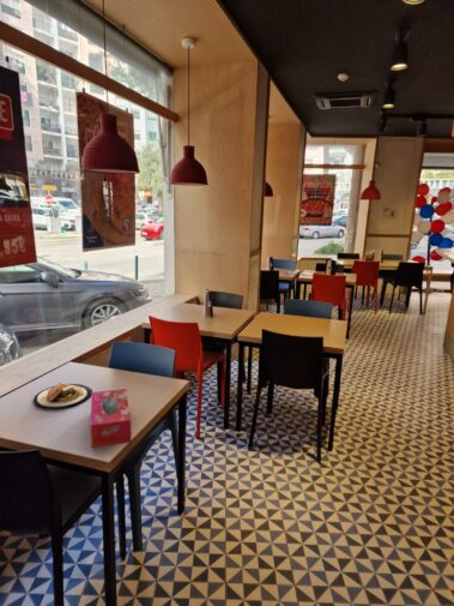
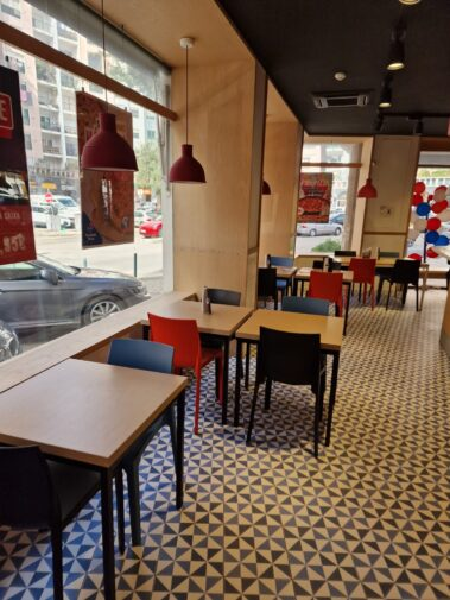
- plate [32,382,93,410]
- tissue box [90,388,133,449]
